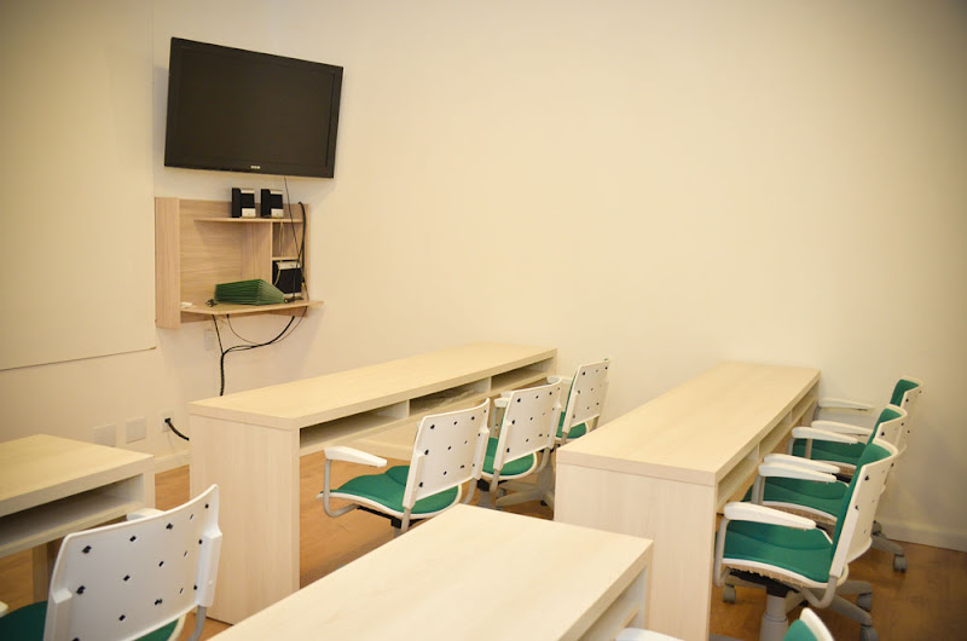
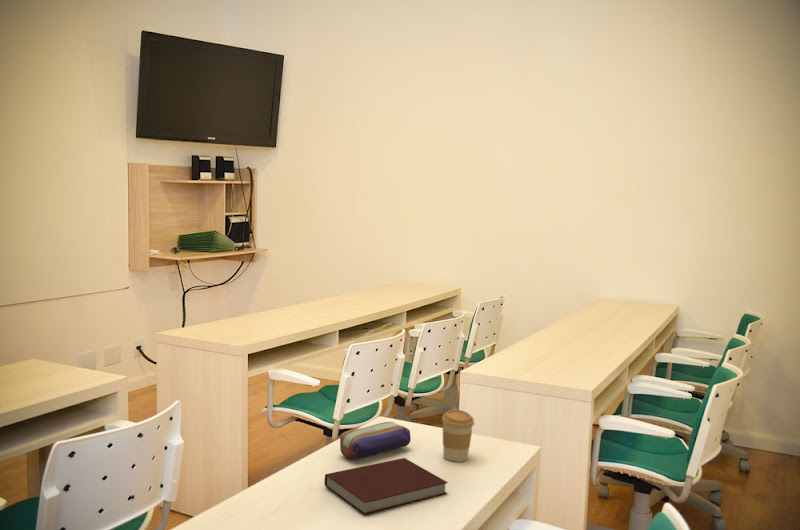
+ pencil case [339,421,412,461]
+ notebook [324,457,449,516]
+ coffee cup [441,409,475,463]
